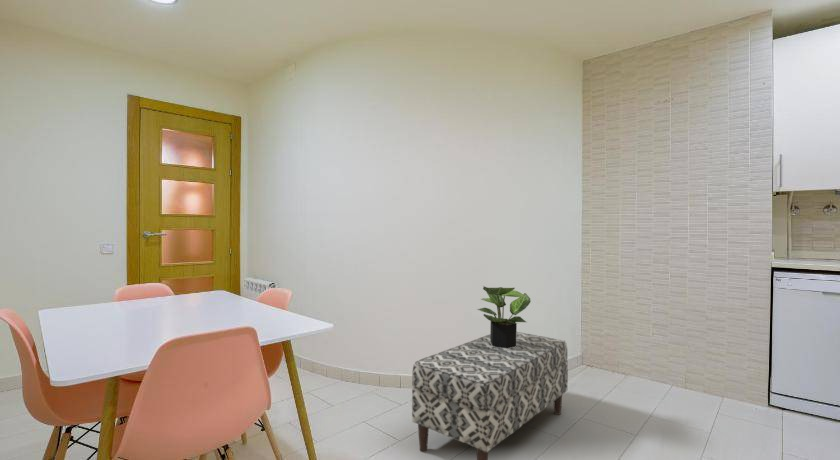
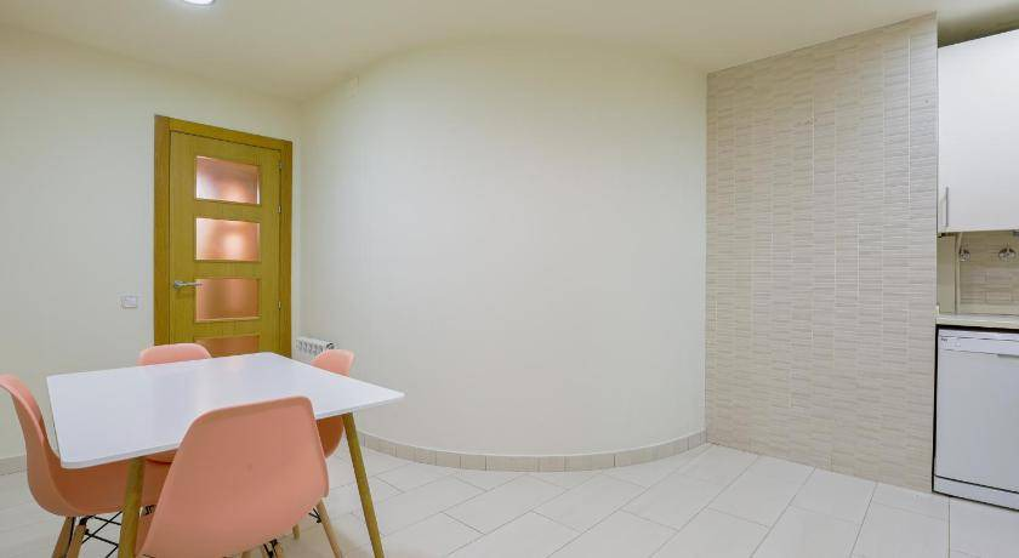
- potted plant [476,285,531,348]
- bench [411,331,569,460]
